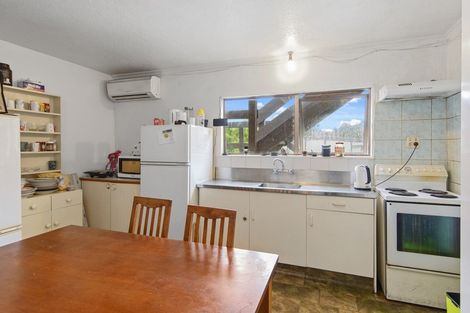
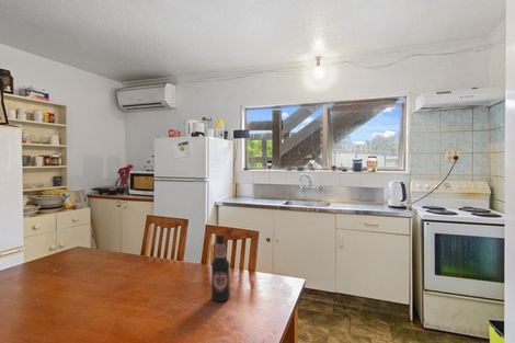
+ bottle [210,233,231,302]
